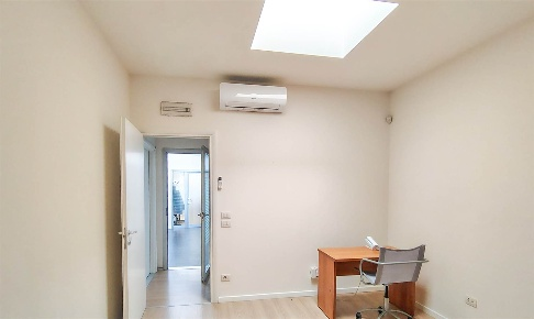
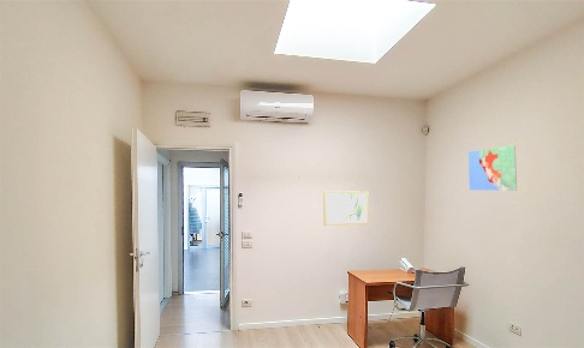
+ wall art [322,190,370,227]
+ map [467,144,518,192]
